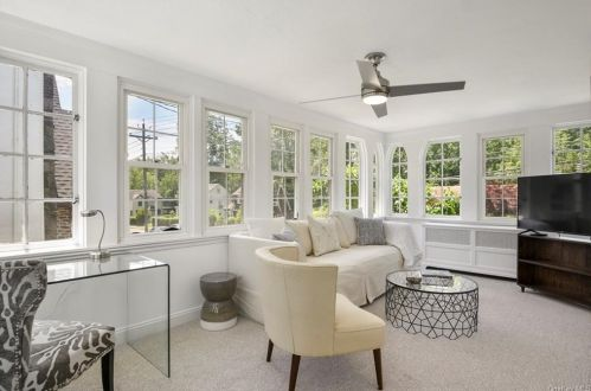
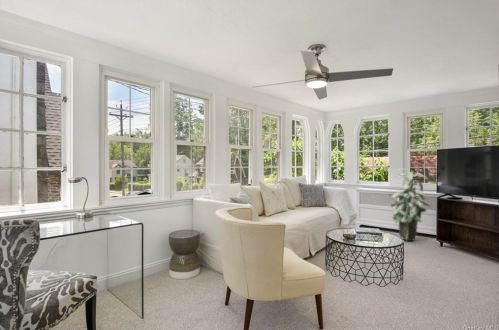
+ indoor plant [387,167,432,242]
